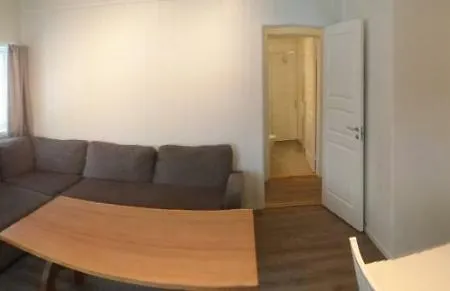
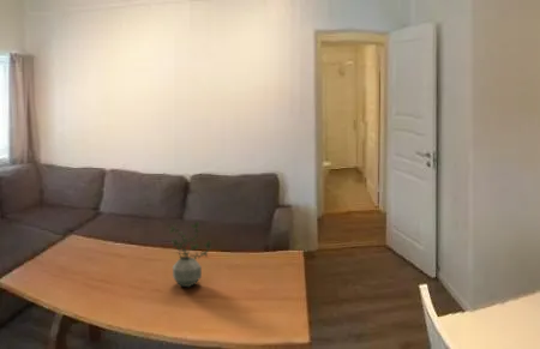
+ potted plant [167,219,212,288]
